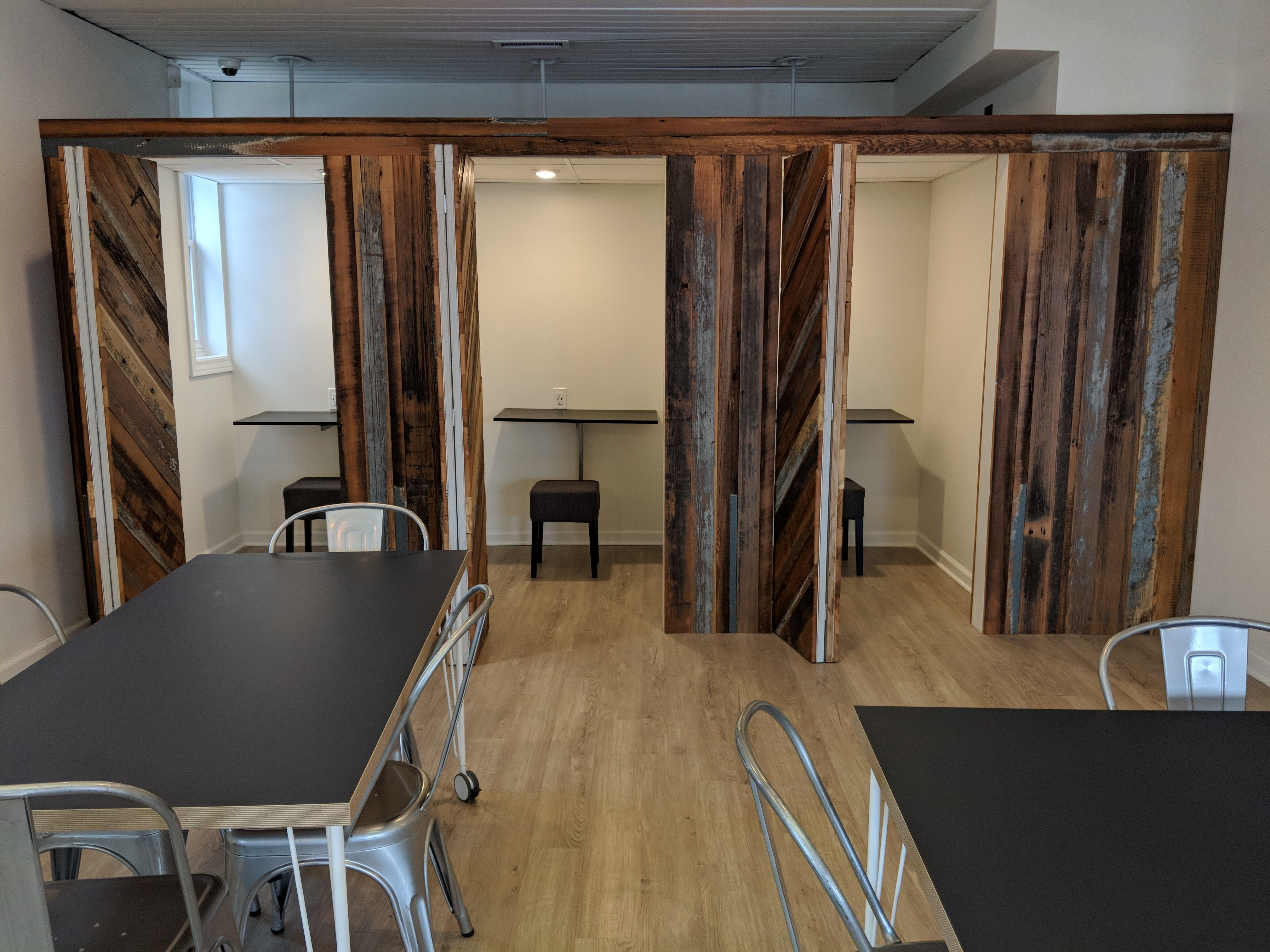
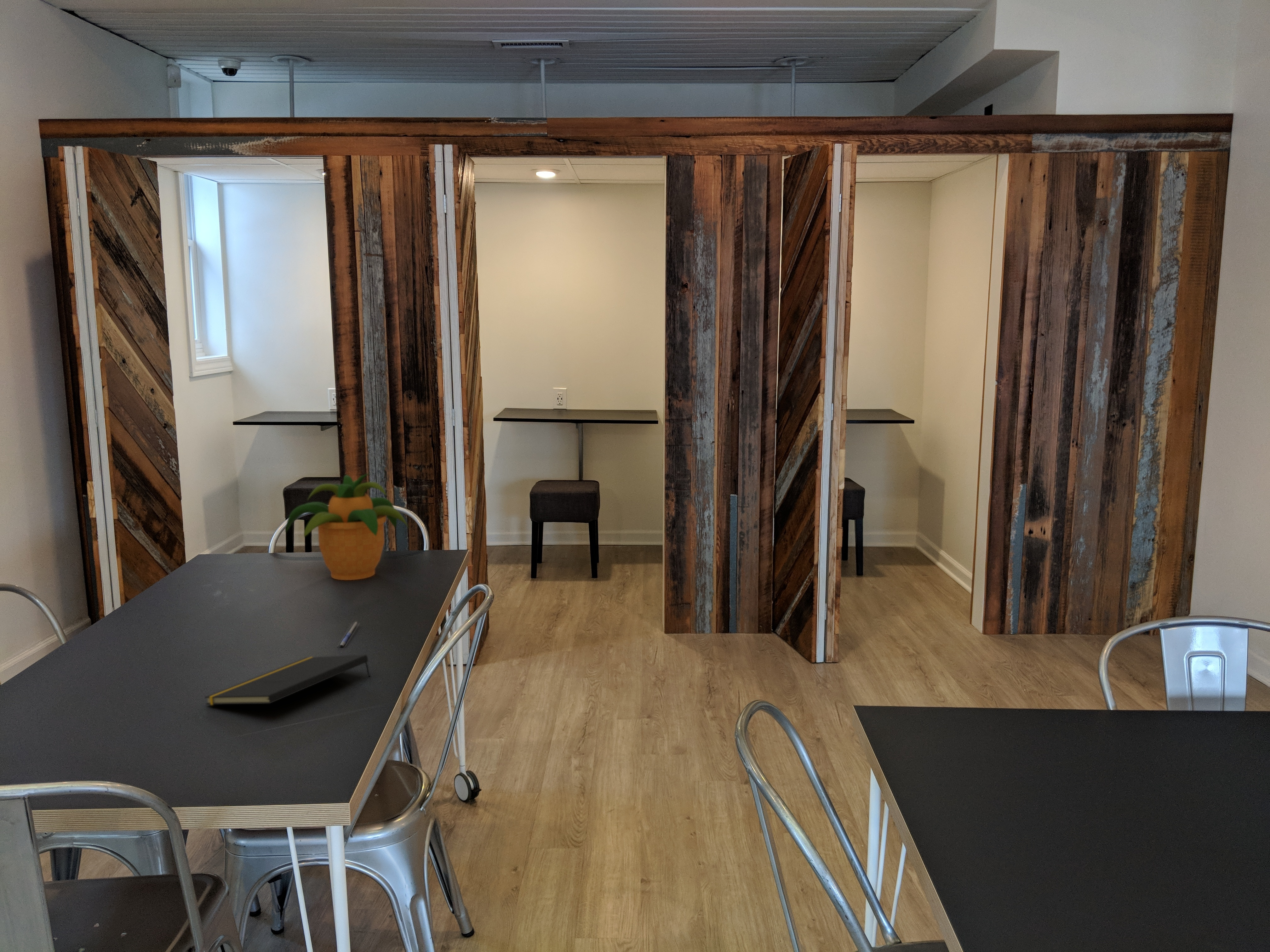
+ potted plant [285,472,409,581]
+ pen [337,621,360,647]
+ notepad [204,654,371,705]
